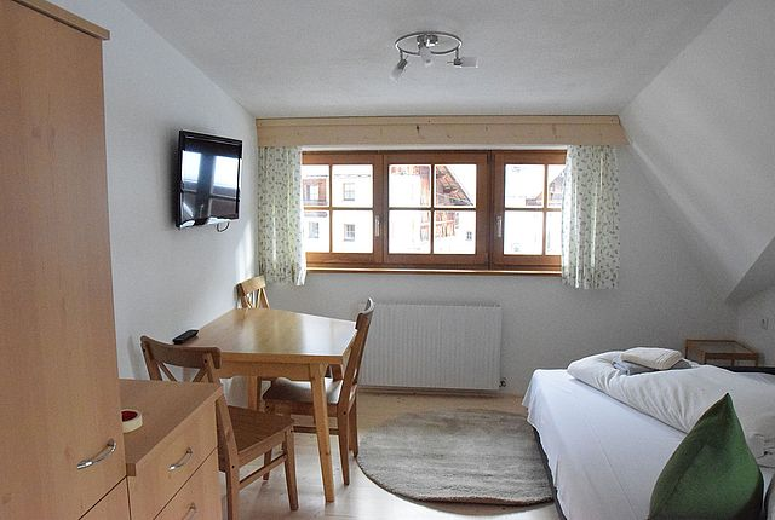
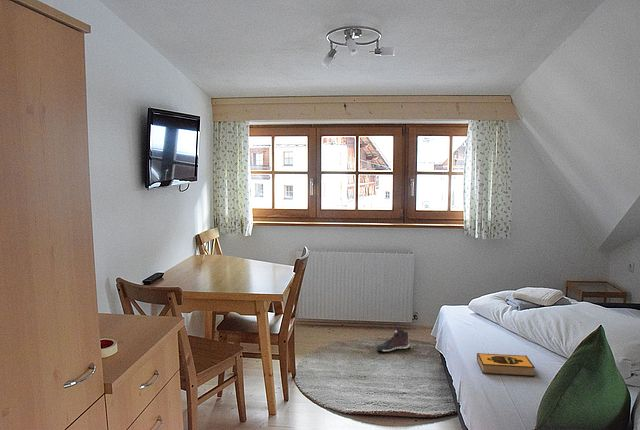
+ sneaker [375,326,411,353]
+ hardback book [476,352,536,377]
